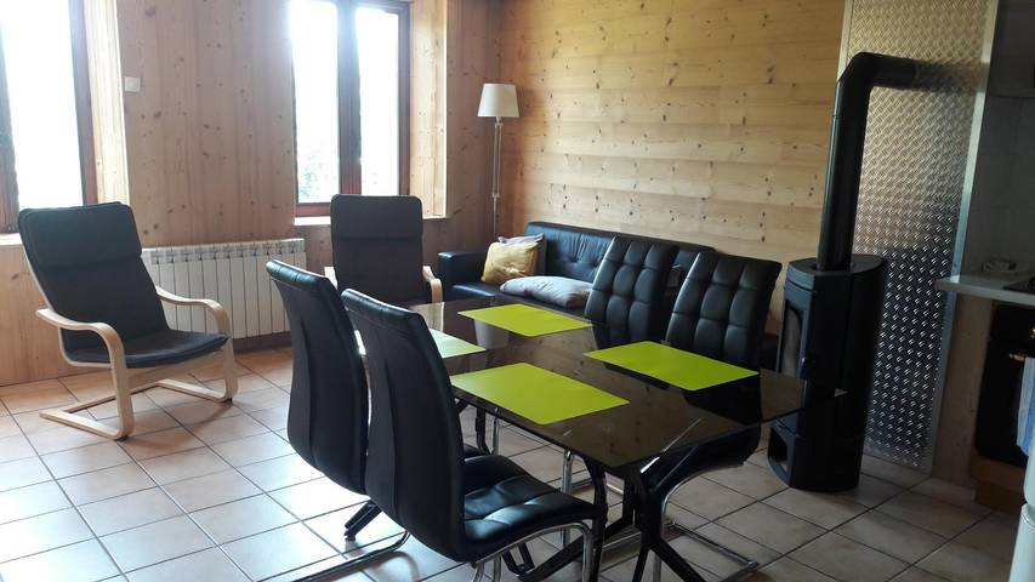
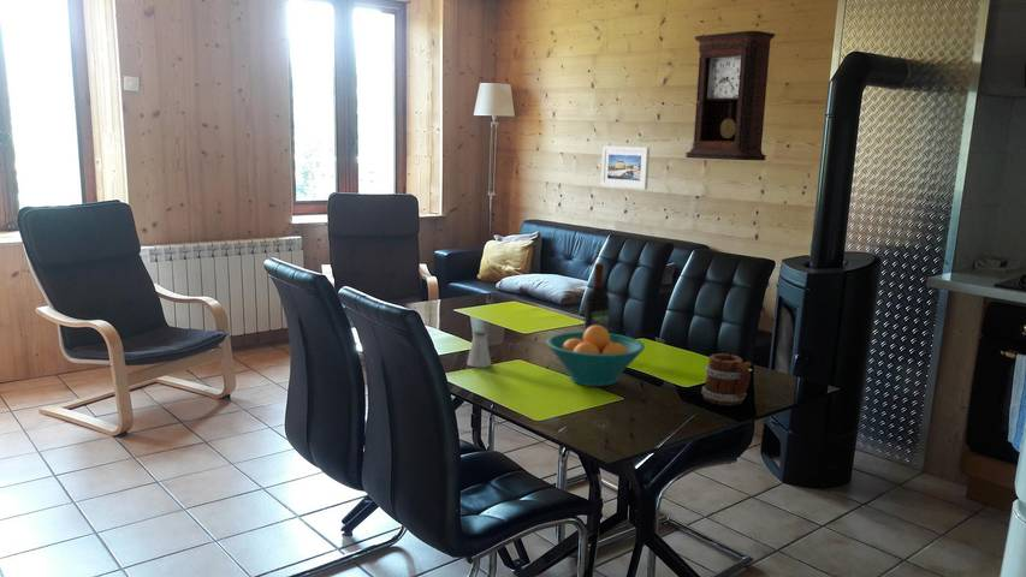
+ saltshaker [467,329,492,369]
+ fruit bowl [545,325,646,387]
+ wine bottle [583,262,611,332]
+ mug [701,352,753,406]
+ pendulum clock [684,30,776,162]
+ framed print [600,145,651,191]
